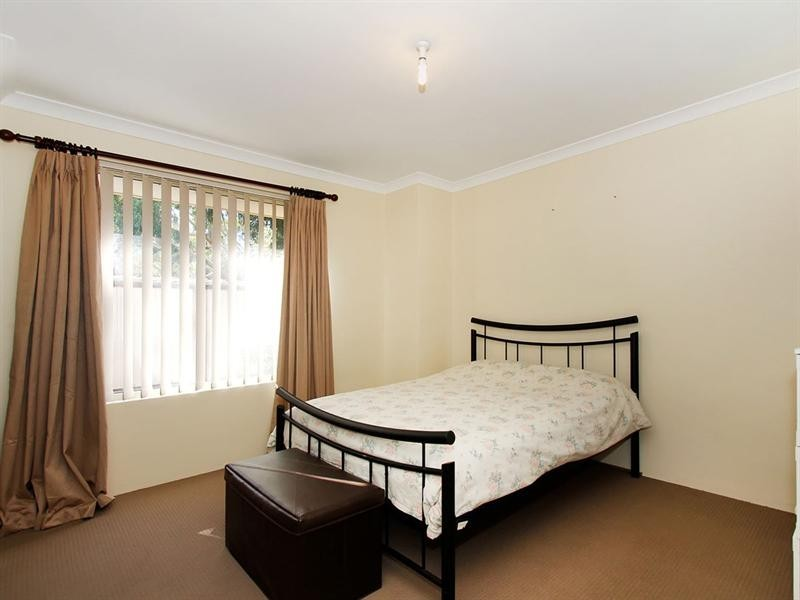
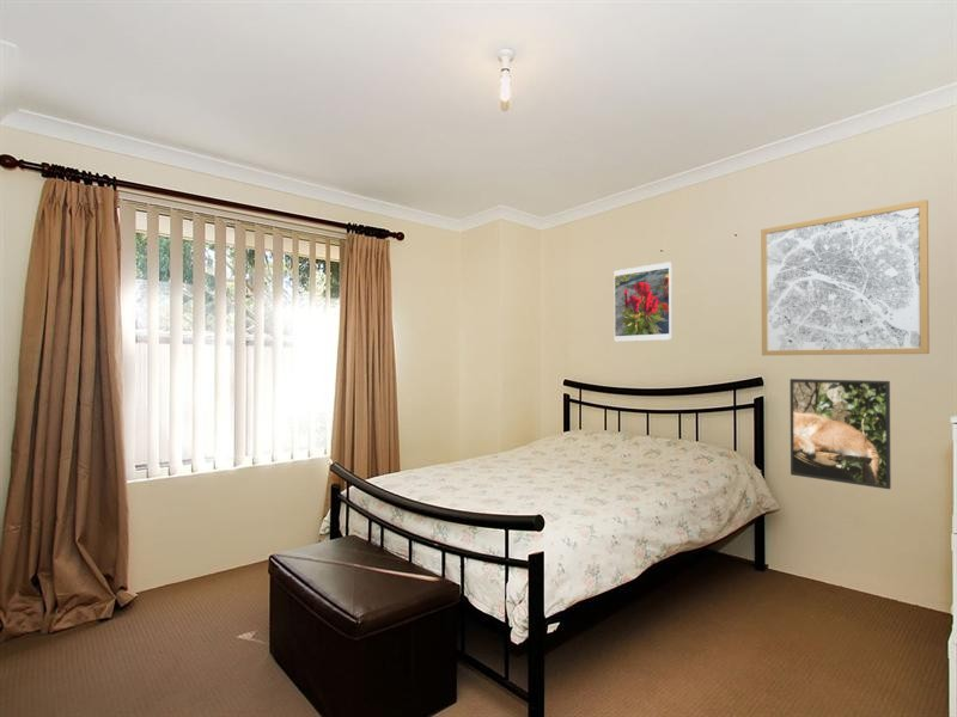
+ wall art [760,198,931,356]
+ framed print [788,378,892,490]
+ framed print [614,261,673,343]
